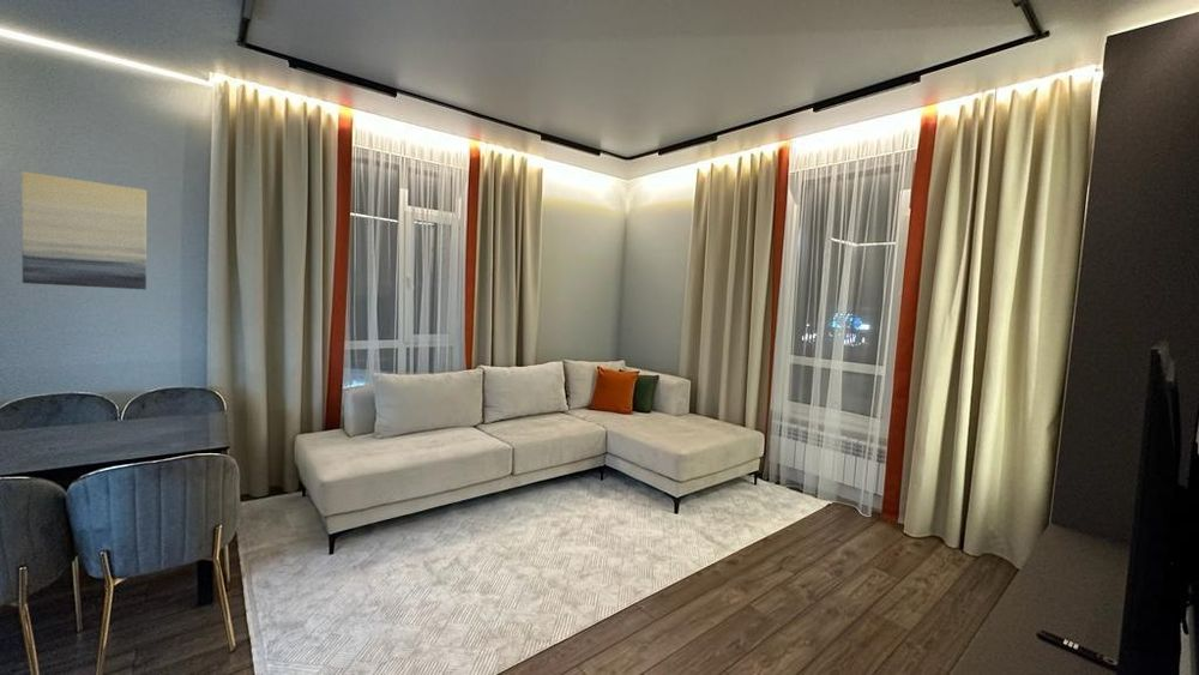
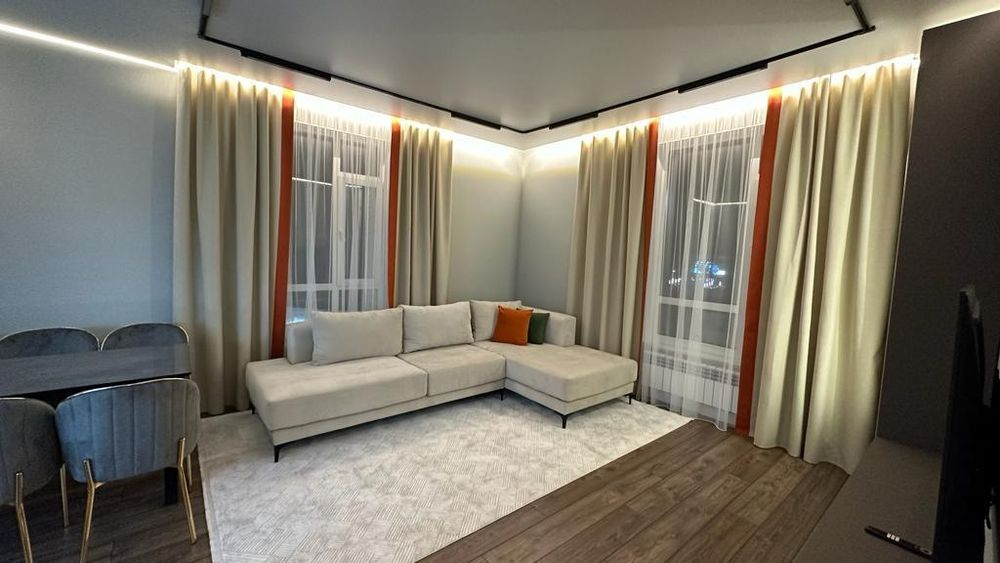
- wall art [20,170,147,290]
